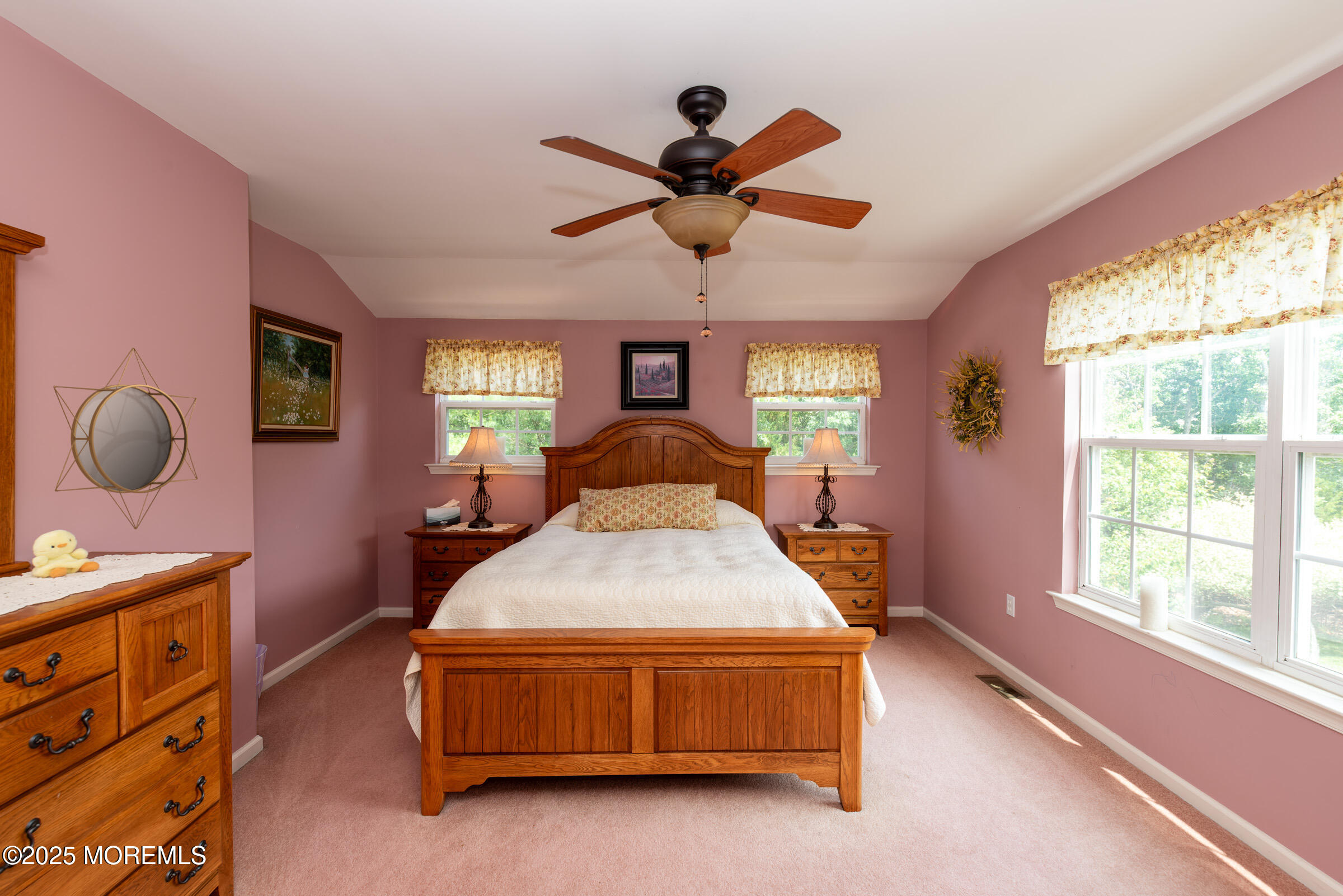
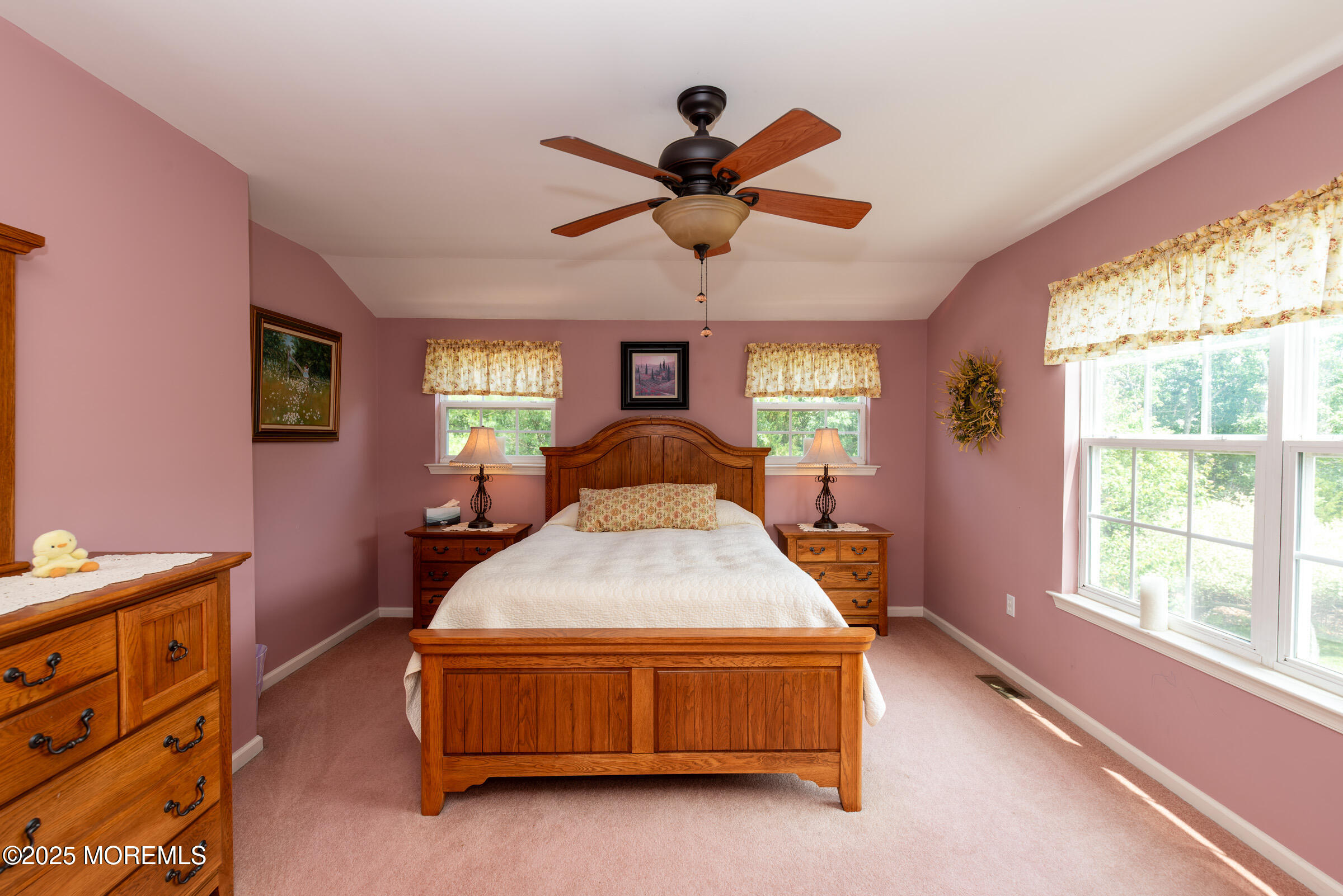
- home mirror [53,347,198,530]
